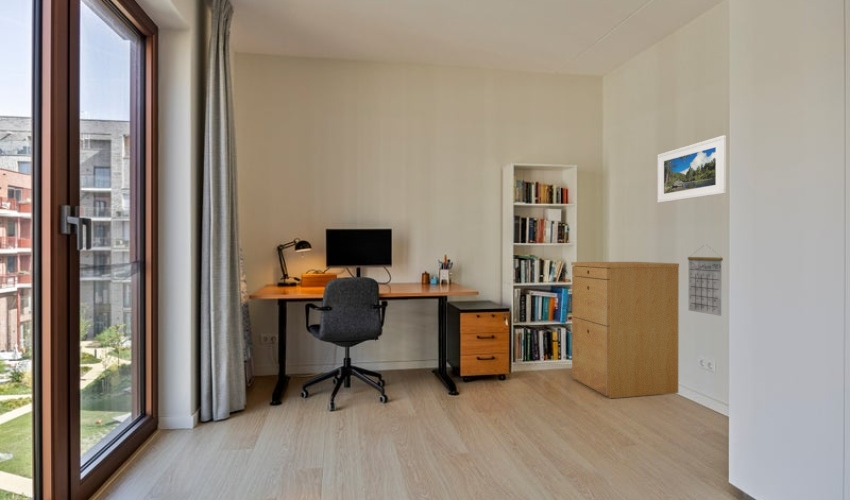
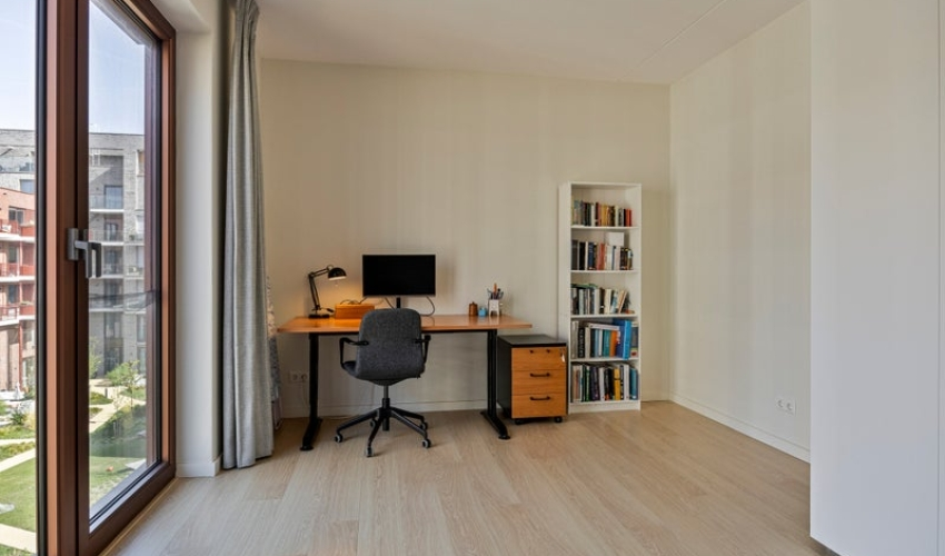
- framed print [656,134,727,204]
- filing cabinet [570,261,680,399]
- calendar [686,245,724,317]
